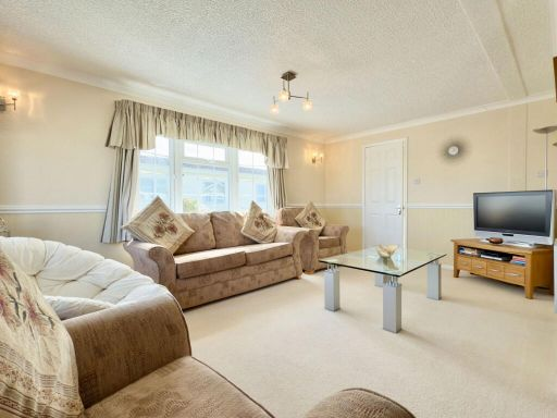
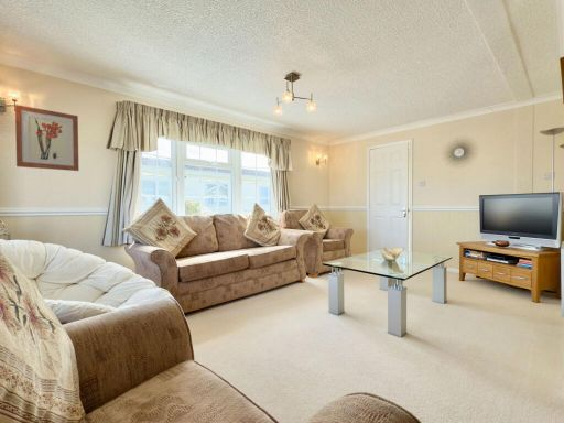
+ wall art [14,104,80,172]
